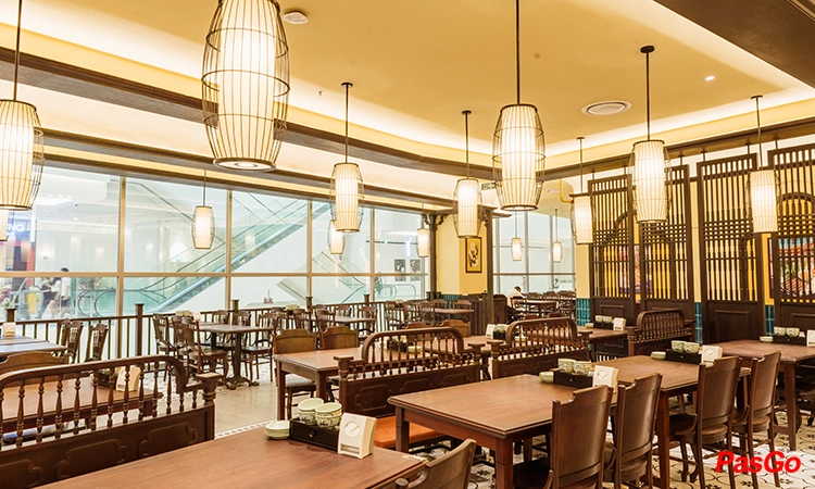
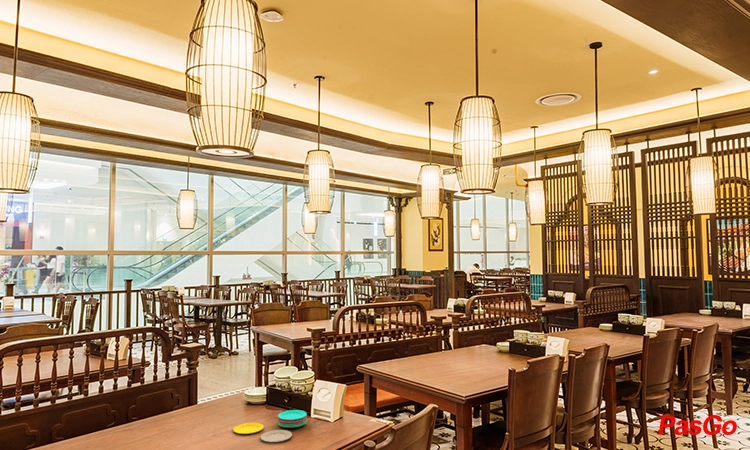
+ plate [232,409,308,443]
